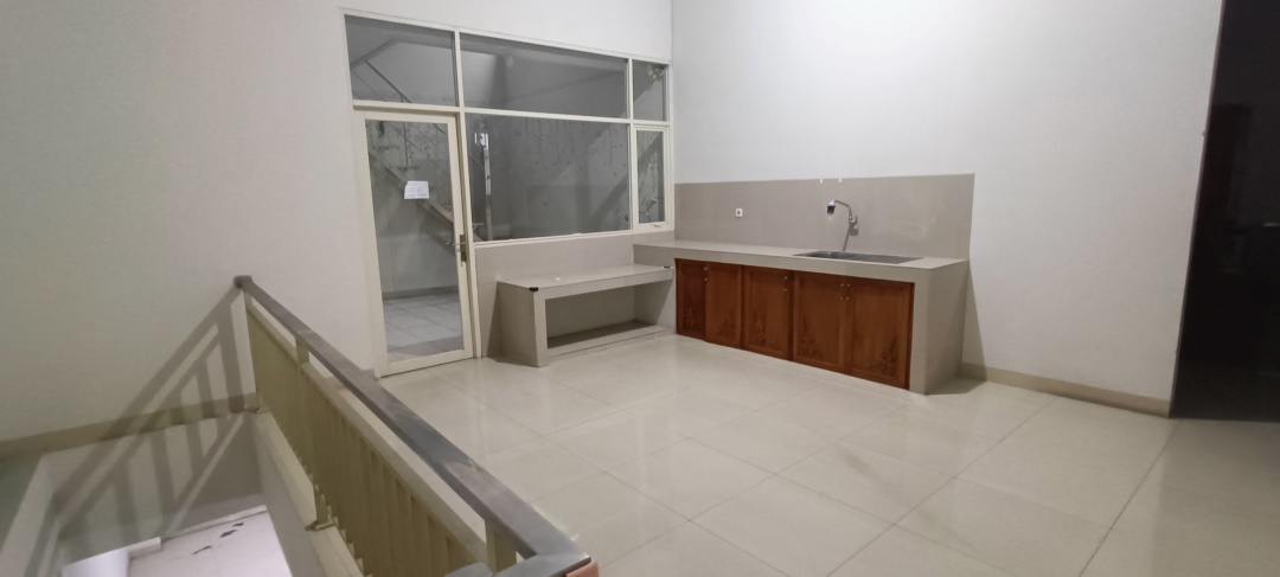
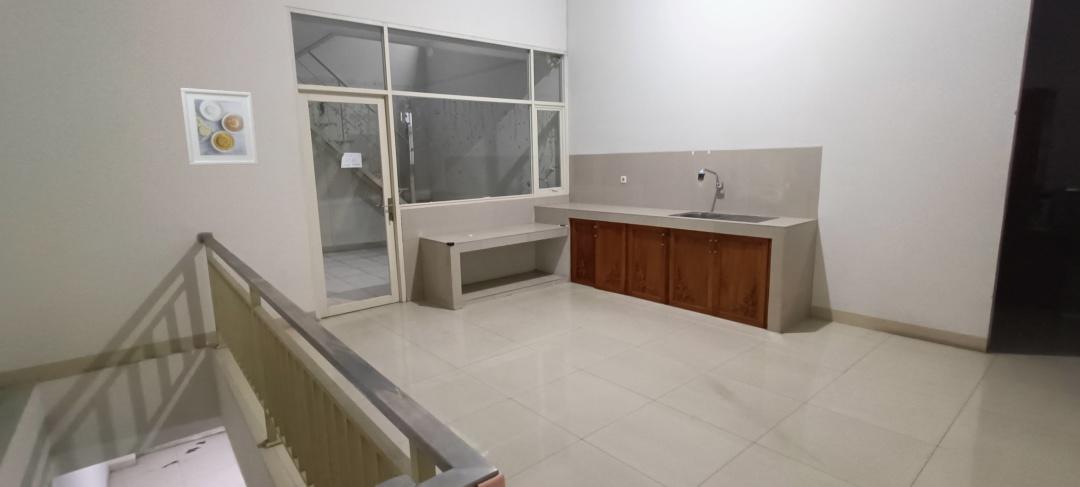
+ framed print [179,87,259,166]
